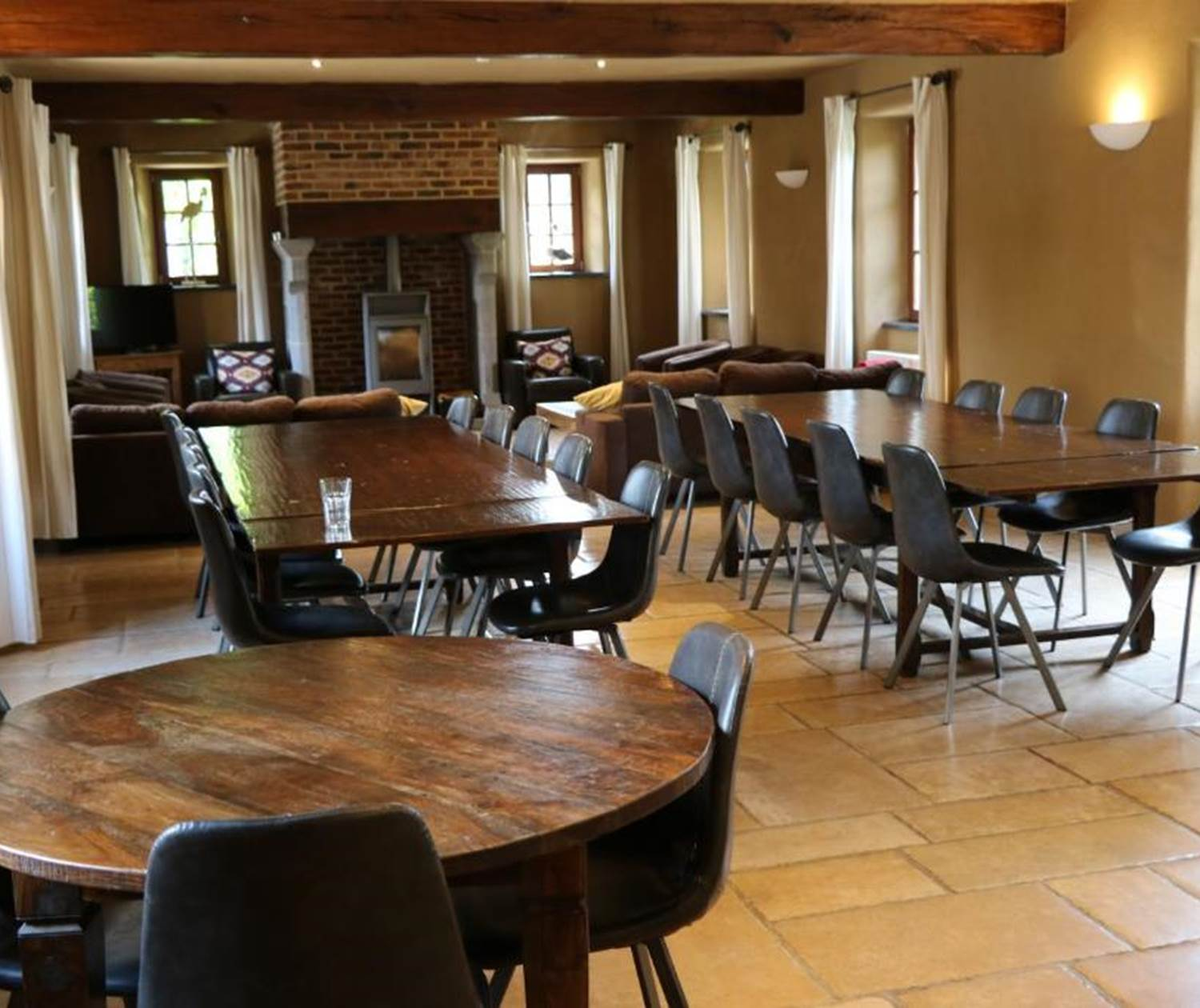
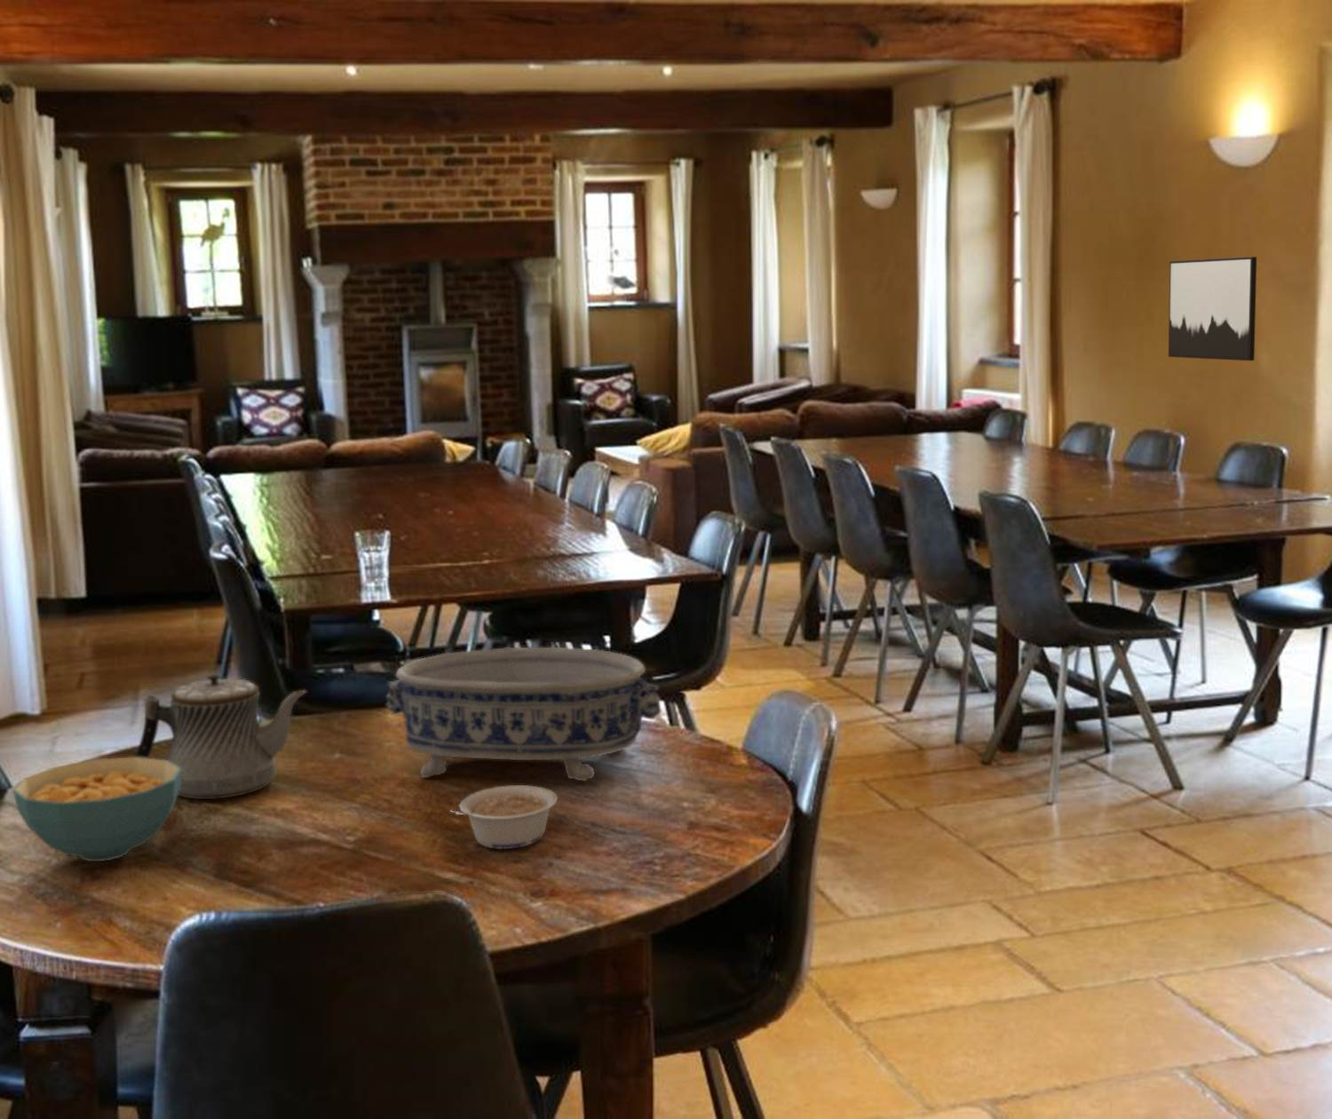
+ cereal bowl [11,756,181,863]
+ teapot [135,674,307,800]
+ decorative bowl [385,646,663,782]
+ legume [448,784,558,850]
+ wall art [1168,255,1258,362]
